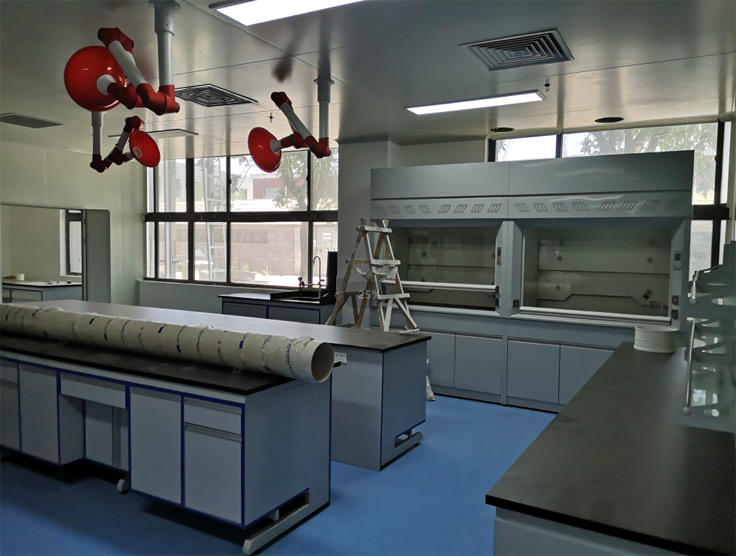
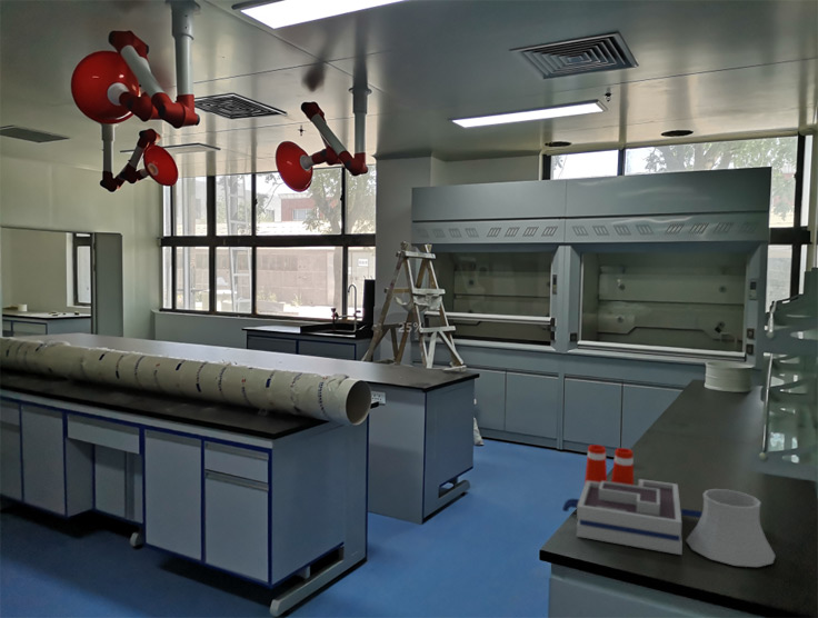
+ laboratory equipment [561,443,777,568]
